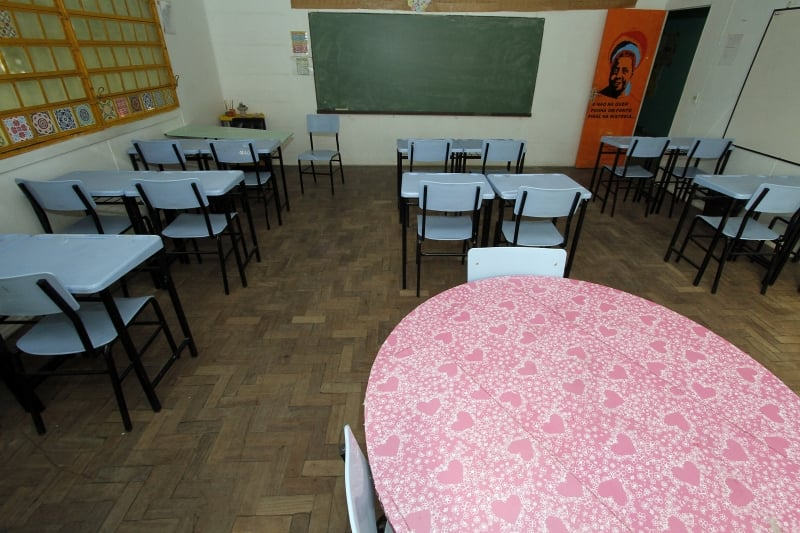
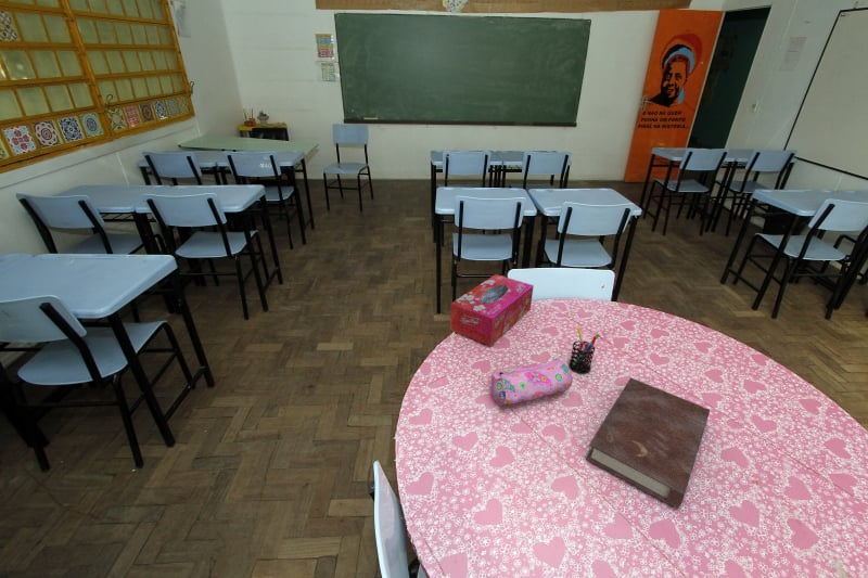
+ book [585,376,711,510]
+ pen holder [567,326,600,374]
+ tissue box [449,273,535,347]
+ pencil case [489,358,573,406]
